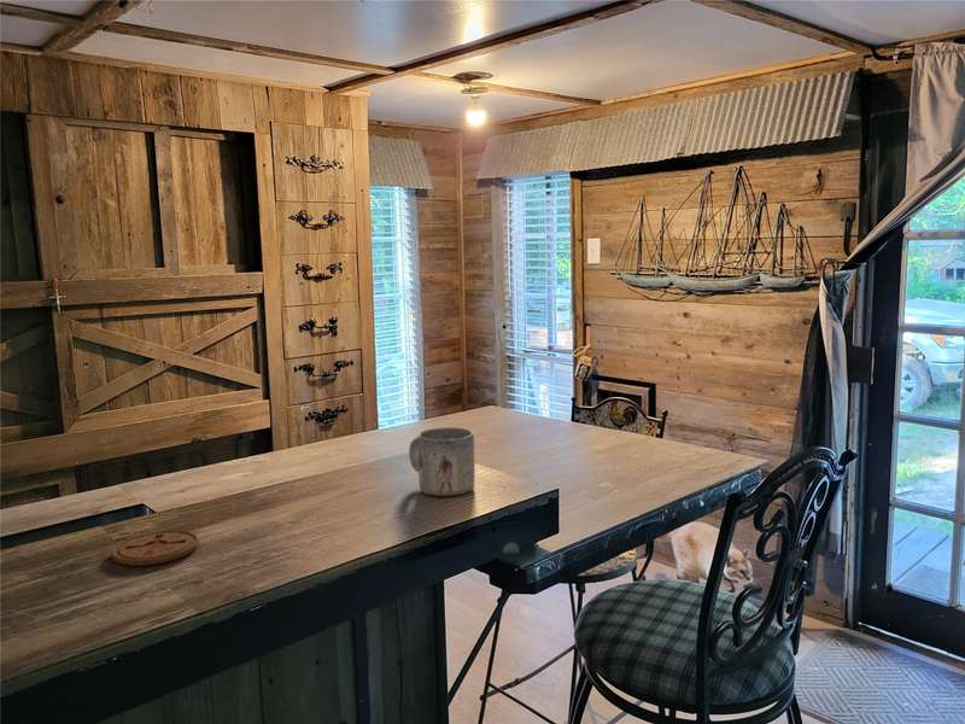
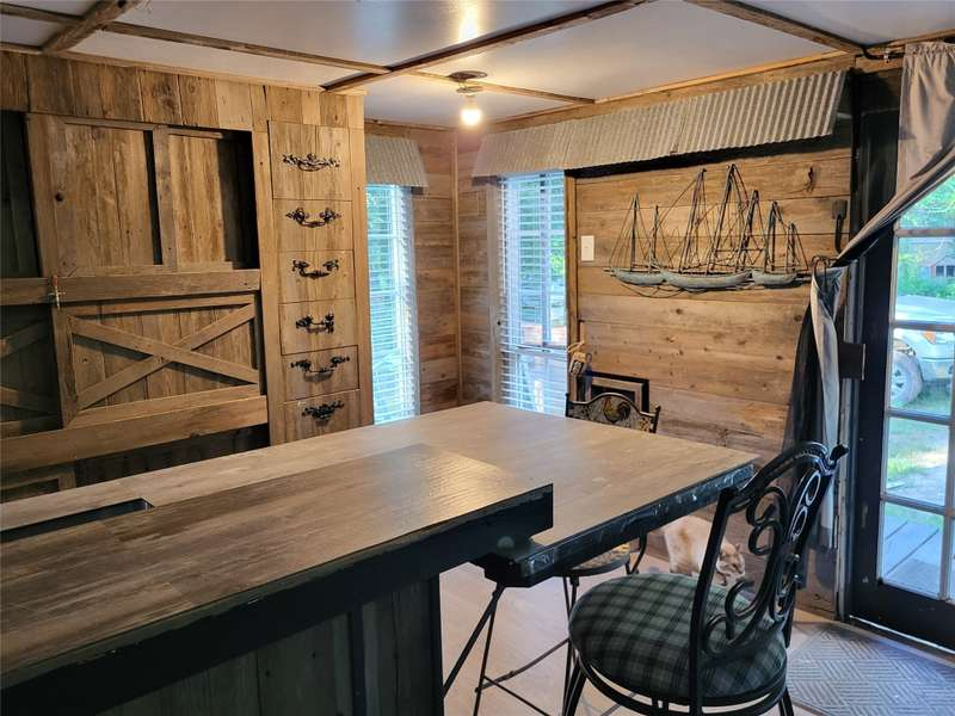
- mug [408,426,476,497]
- coaster [110,530,200,567]
